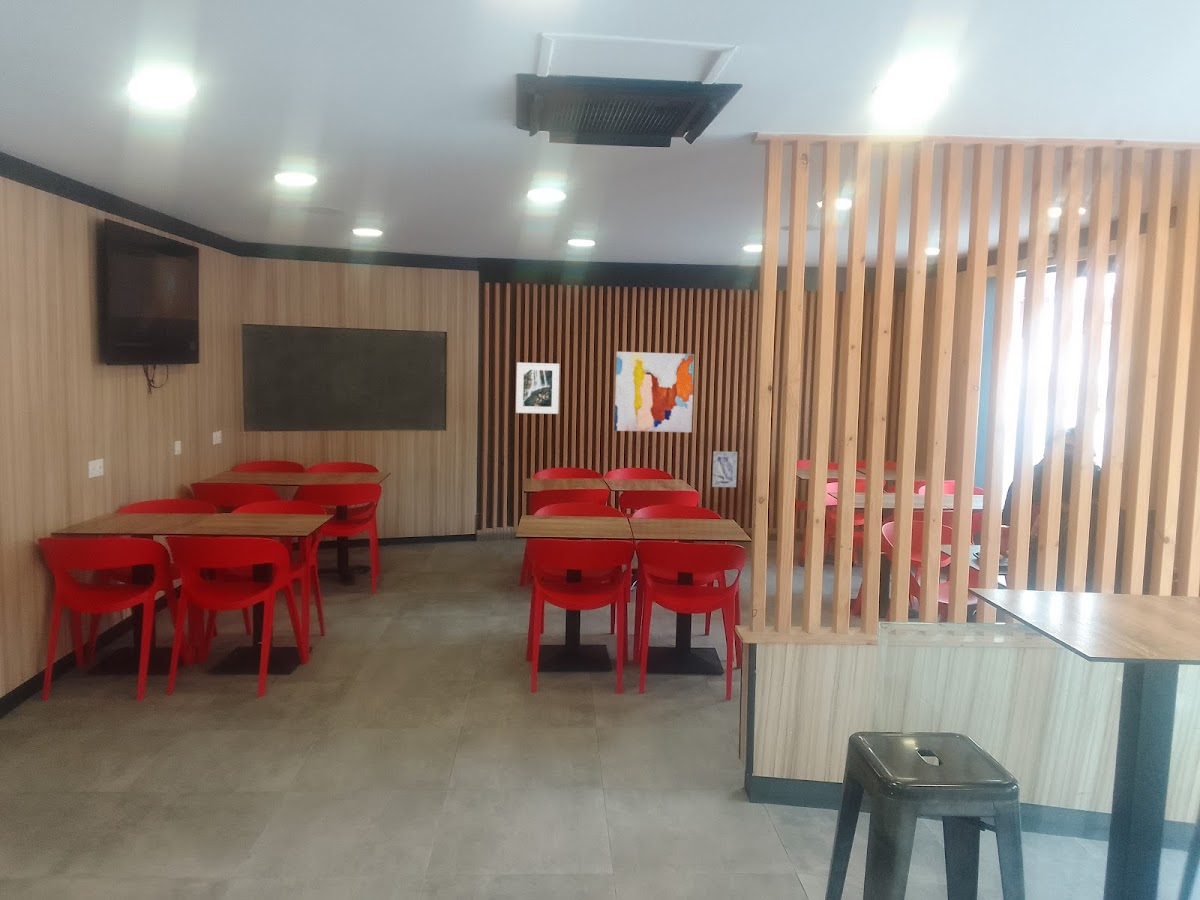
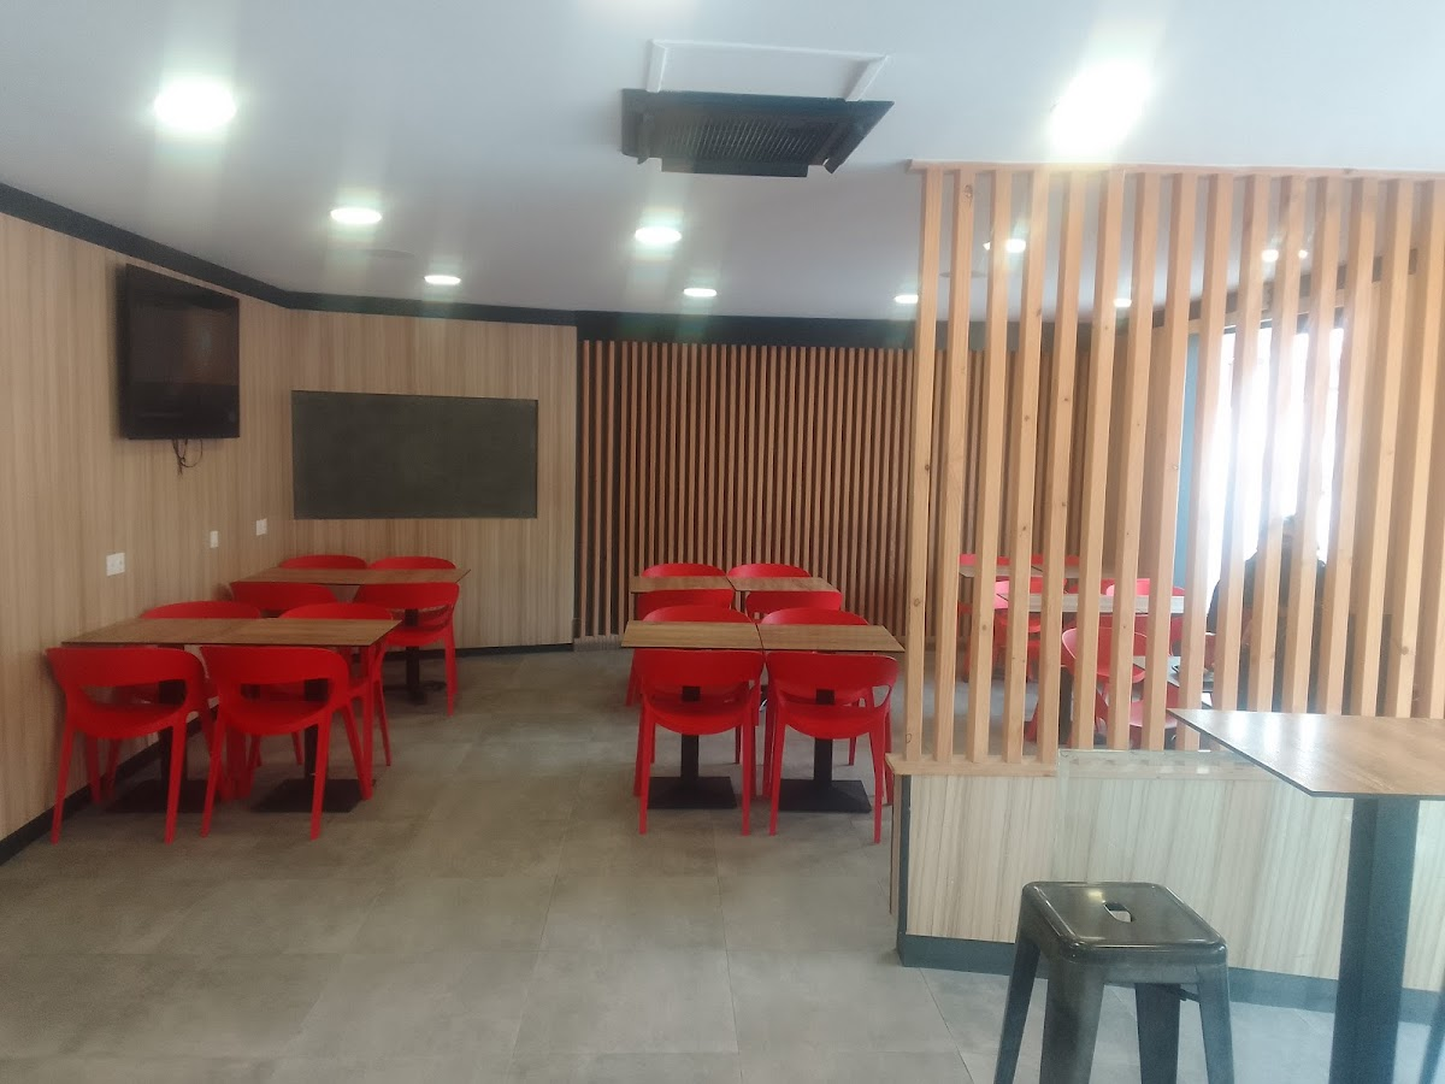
- wall art [711,450,738,488]
- wall art [613,351,695,433]
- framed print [515,362,560,415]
